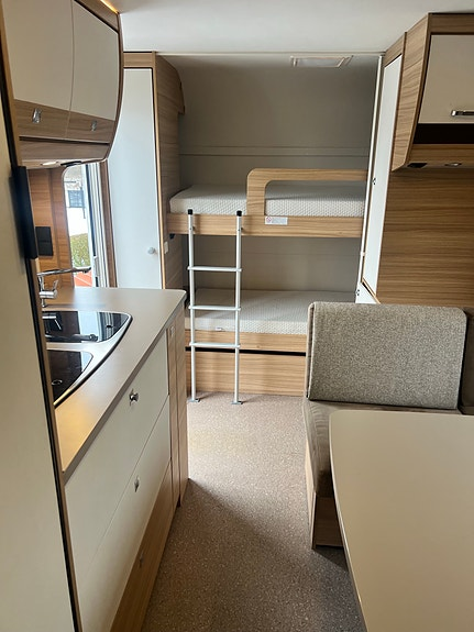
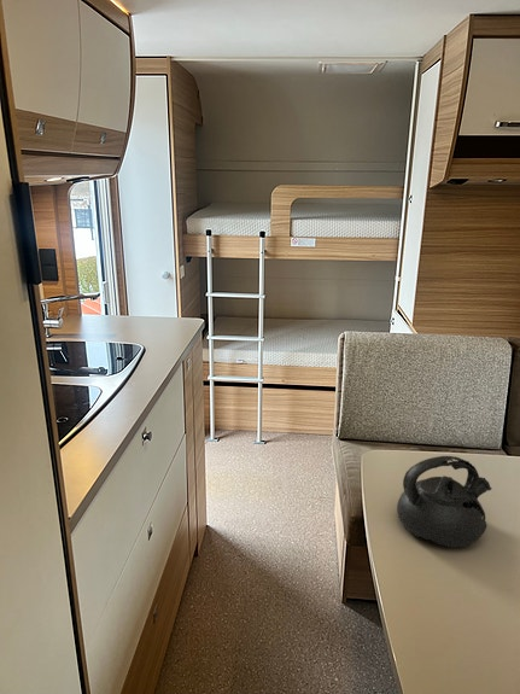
+ teapot [396,455,492,549]
